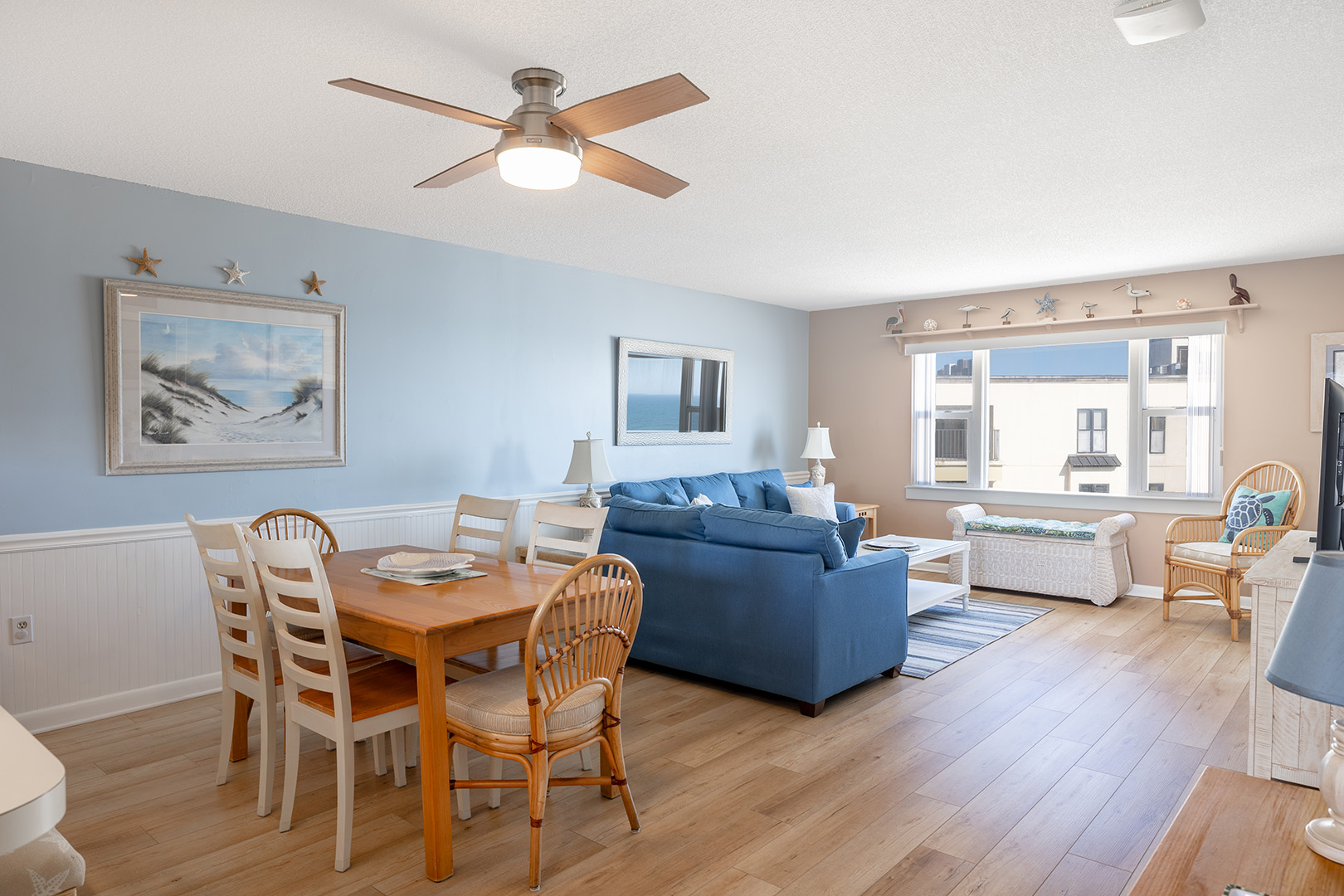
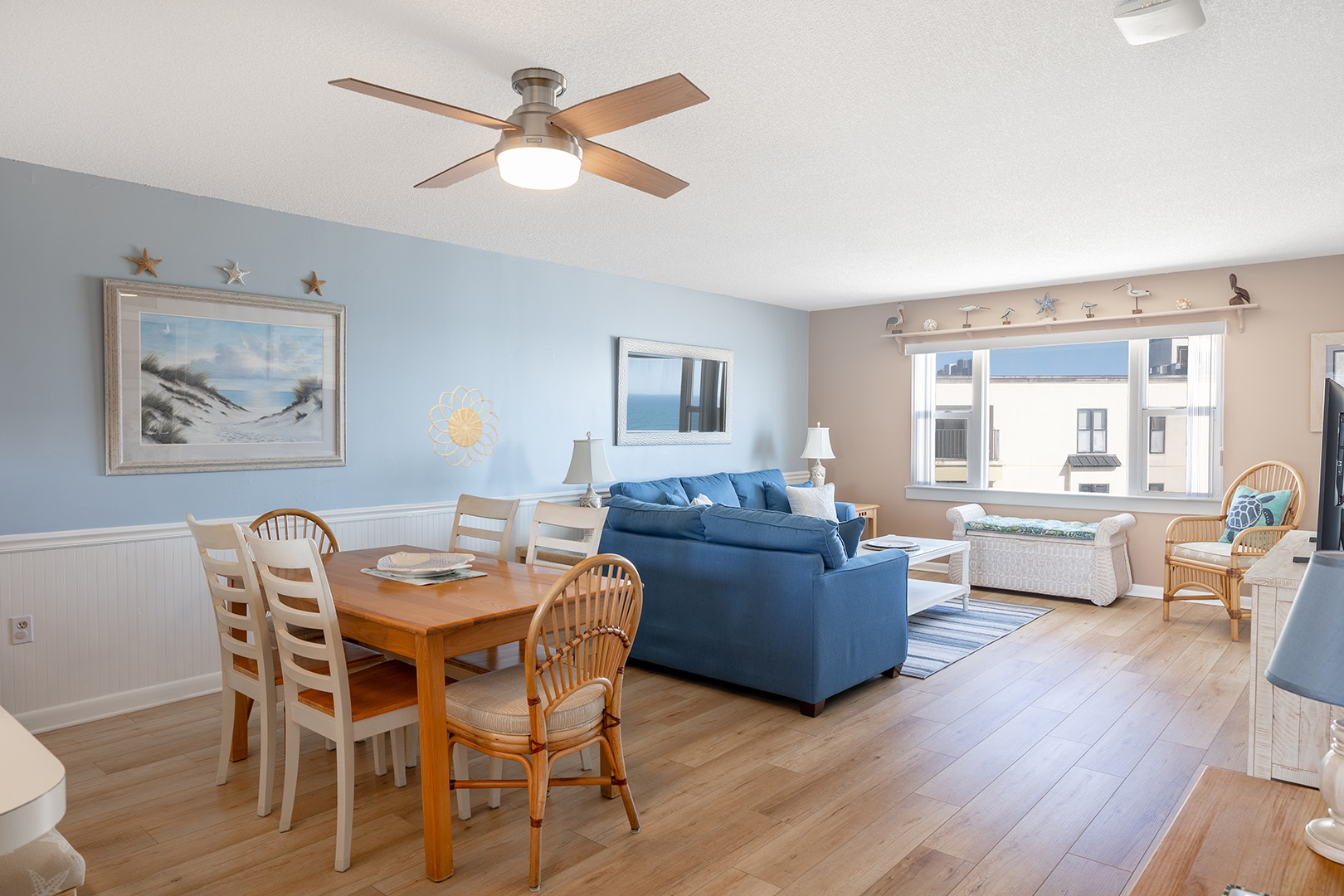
+ decorative wall piece [428,385,499,468]
